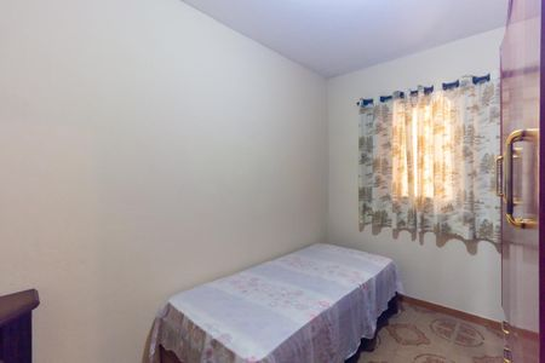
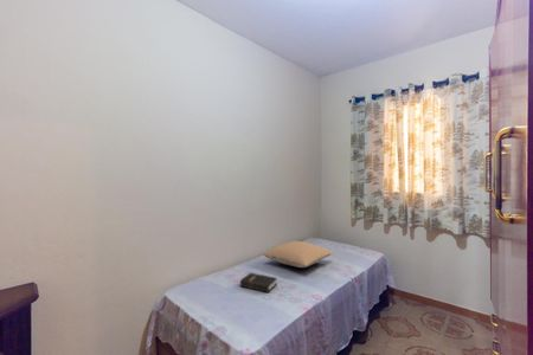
+ hardback book [239,272,278,293]
+ pillow [263,240,334,269]
